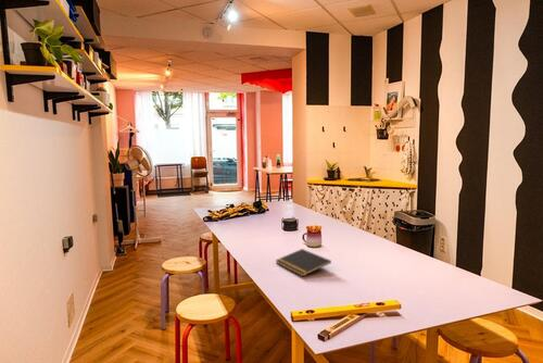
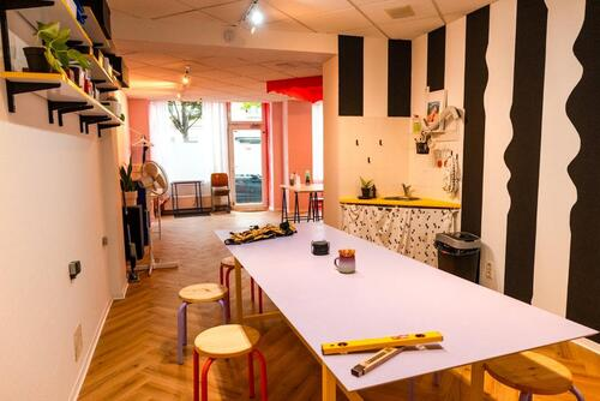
- notepad [275,248,332,277]
